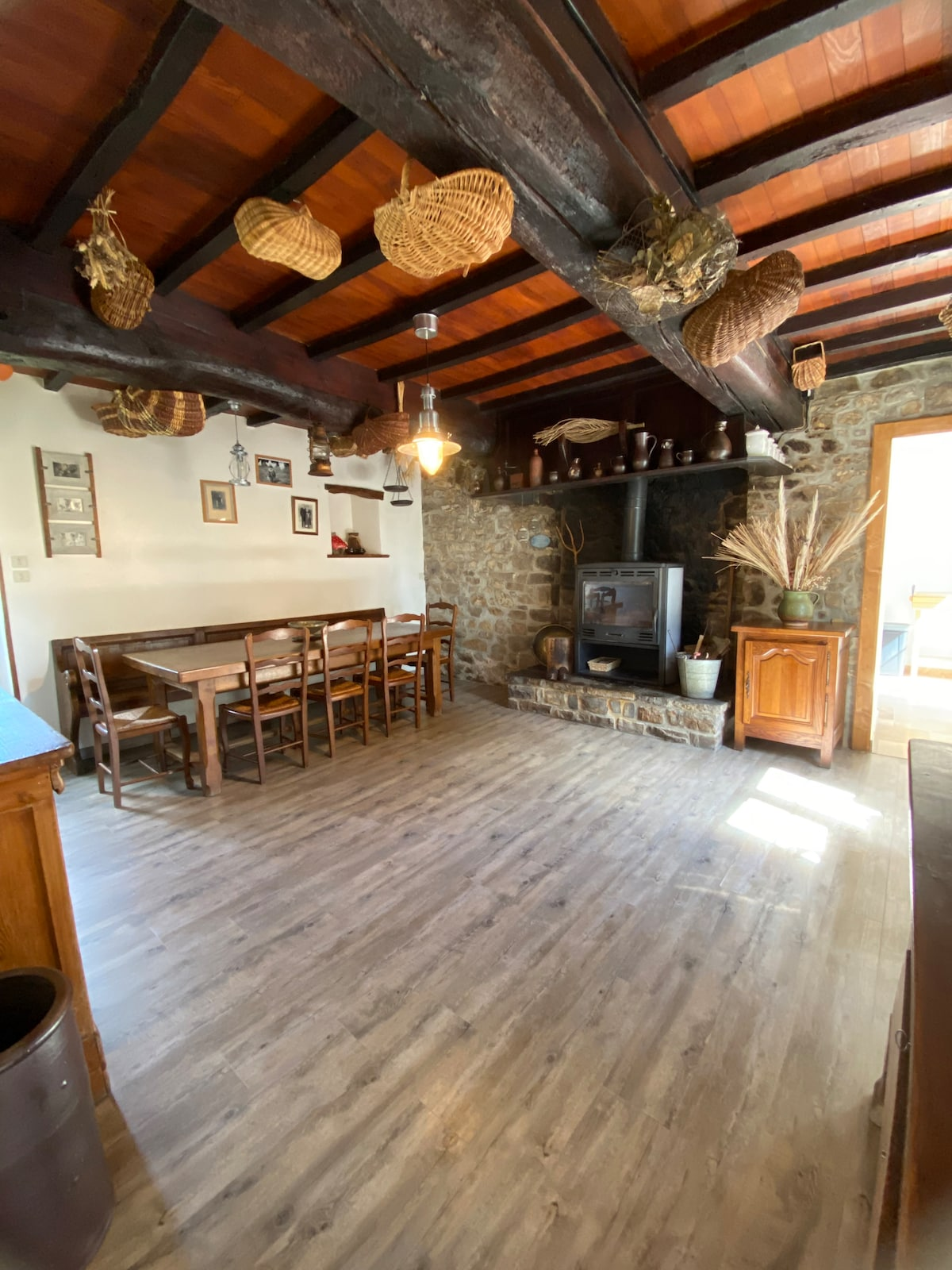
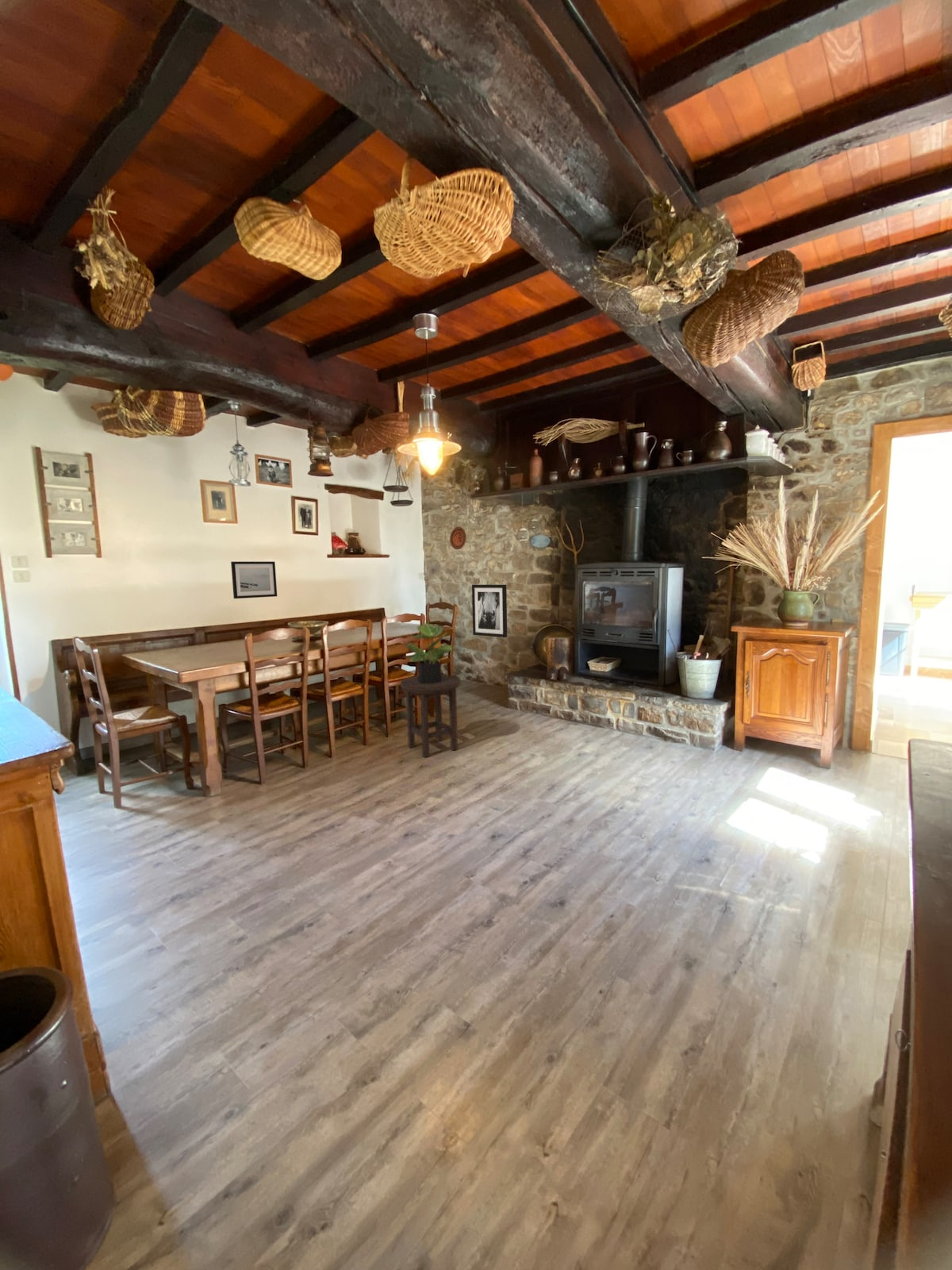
+ wall art [230,560,278,599]
+ decorative plate [449,526,467,550]
+ potted plant [405,622,454,683]
+ stool [400,674,462,758]
+ wall art [471,584,508,638]
